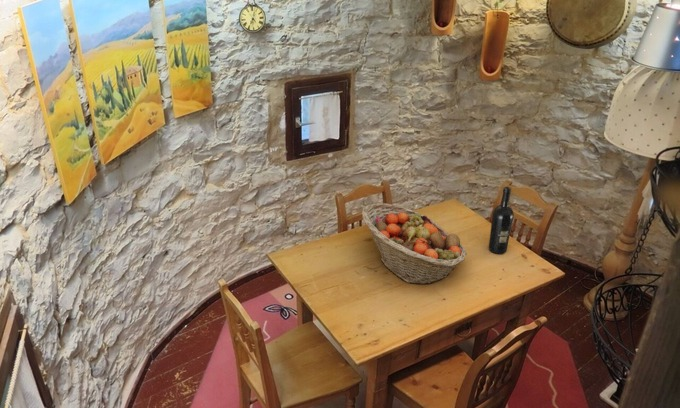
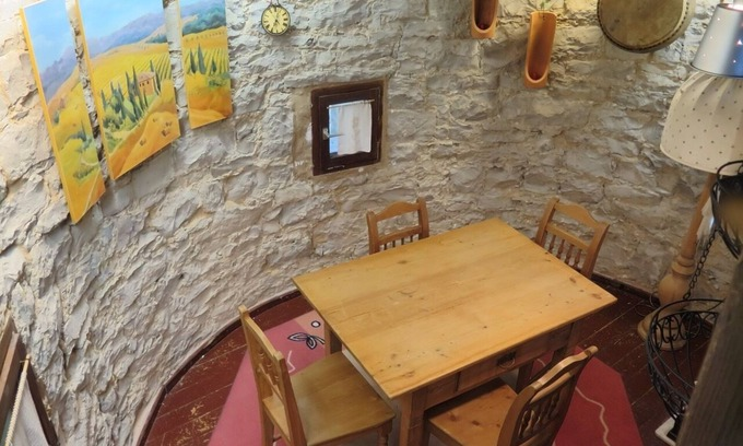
- fruit basket [361,202,467,285]
- wine bottle [488,186,515,255]
